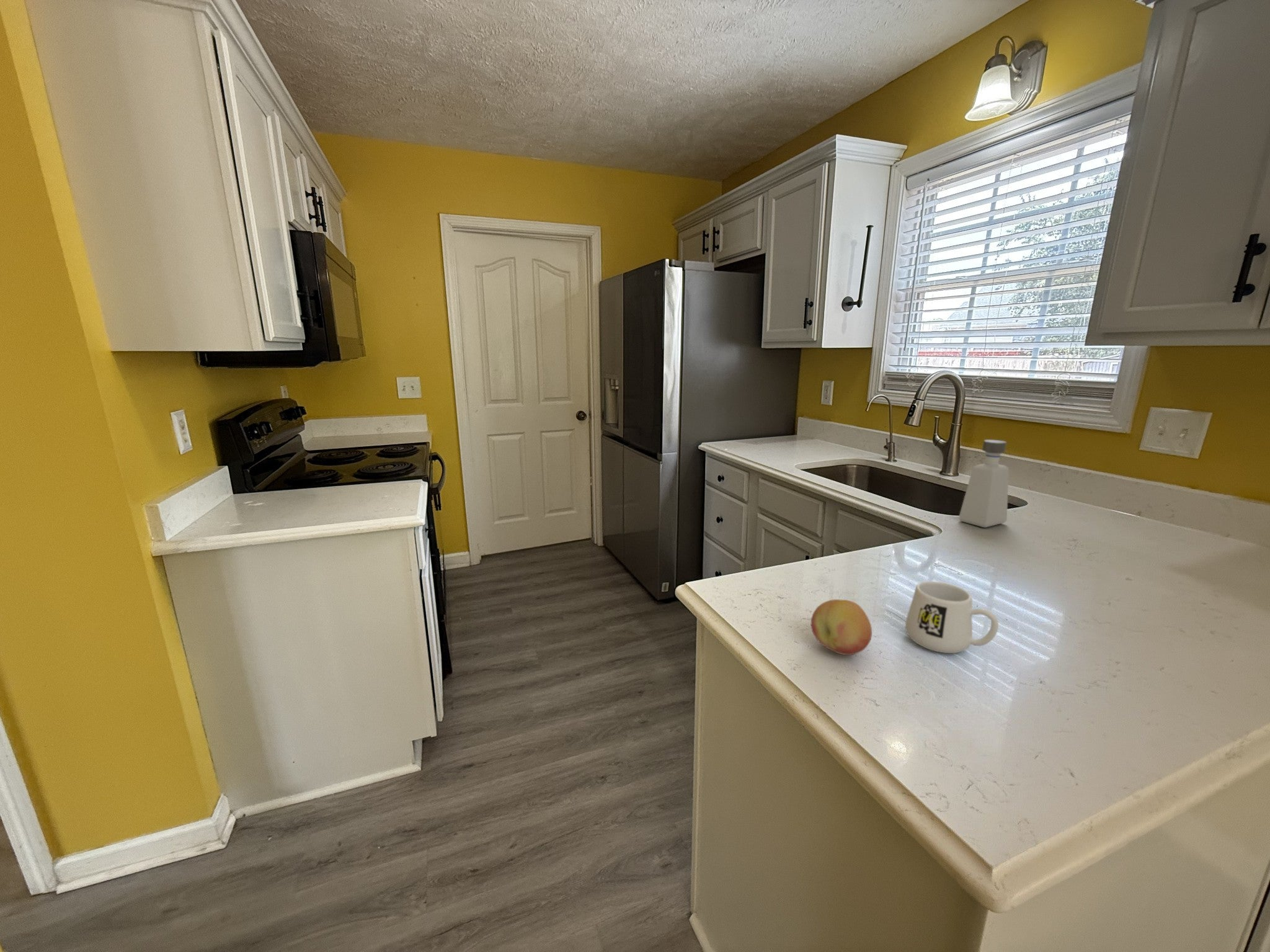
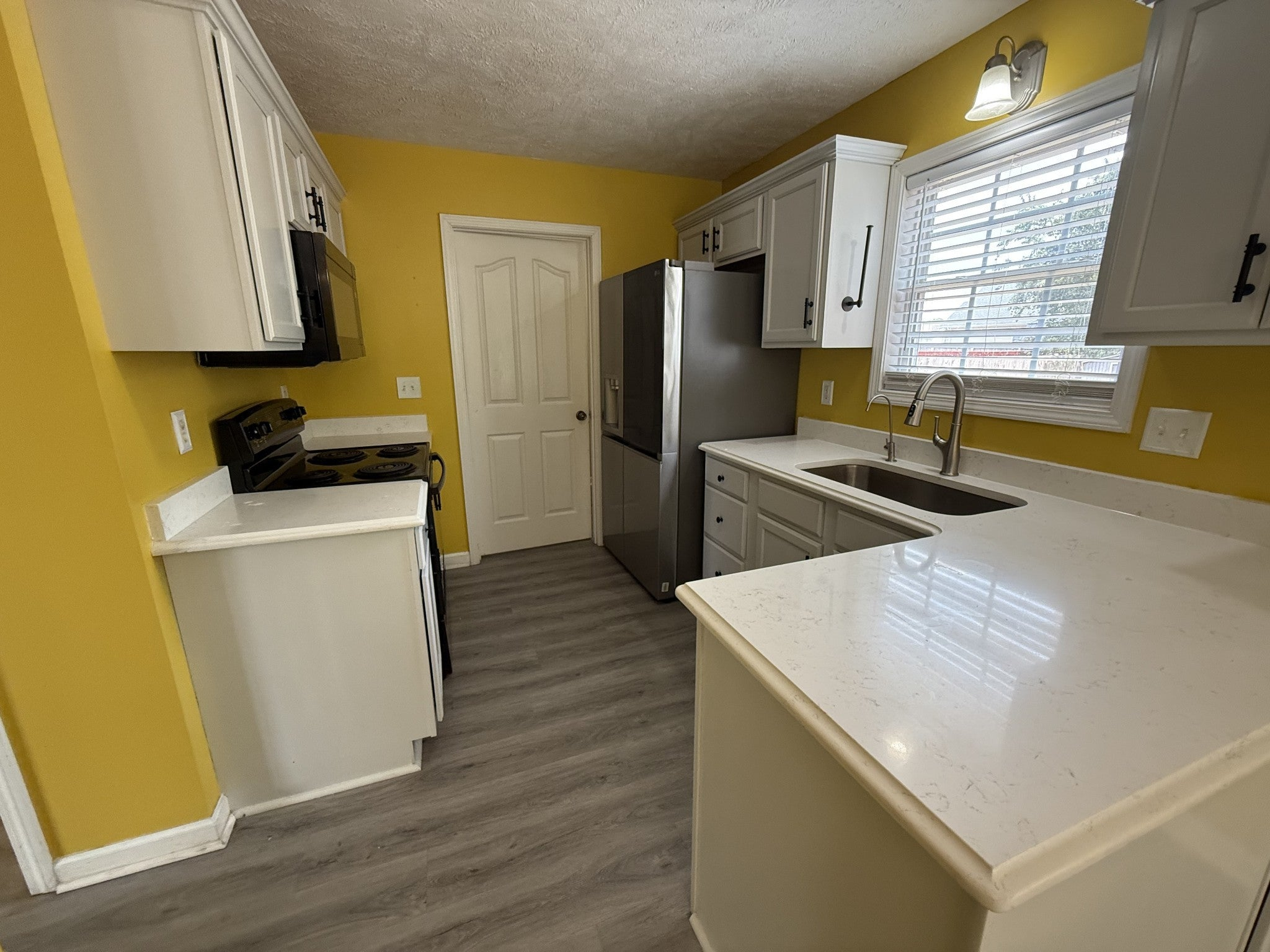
- mug [905,581,999,654]
- fruit [810,599,873,656]
- soap dispenser [958,439,1010,528]
